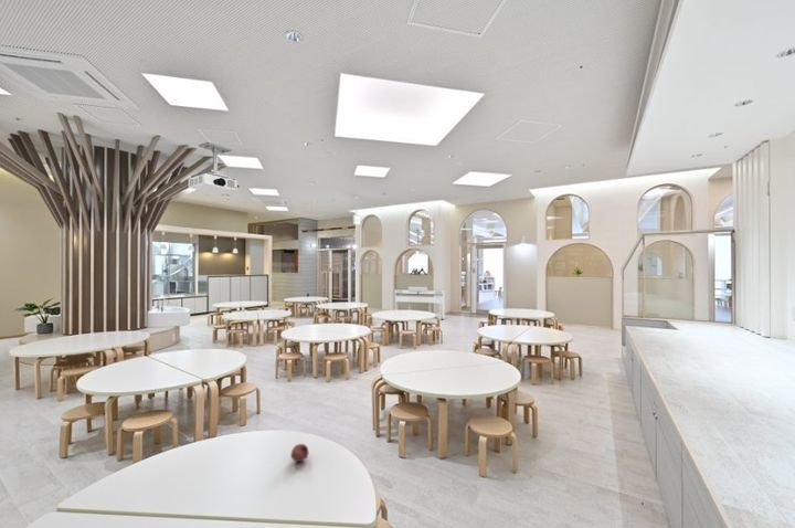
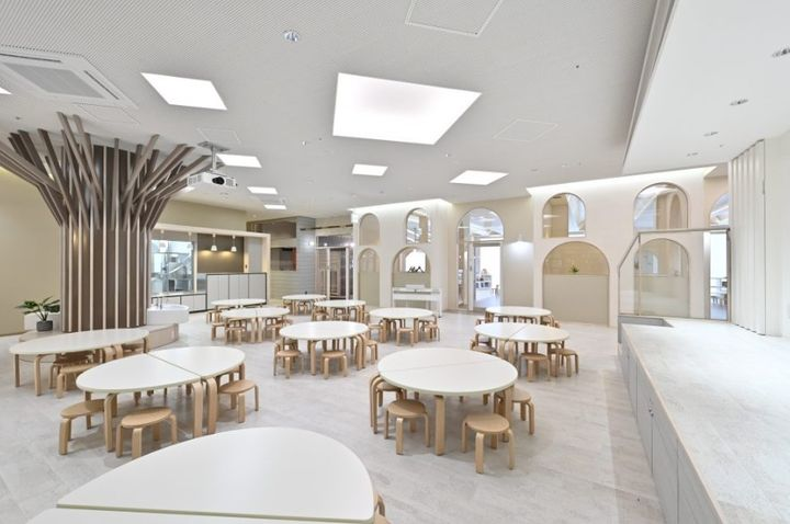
- fruit [289,443,310,463]
